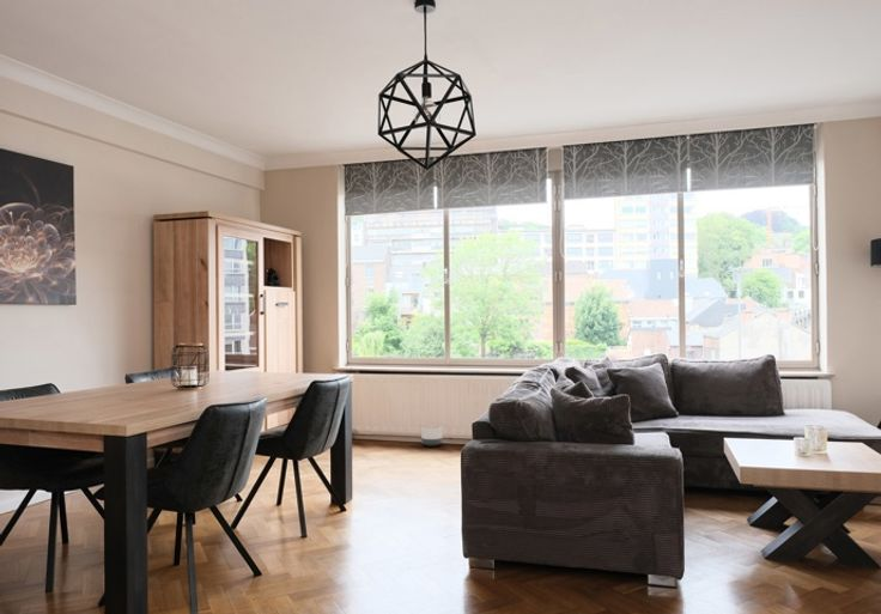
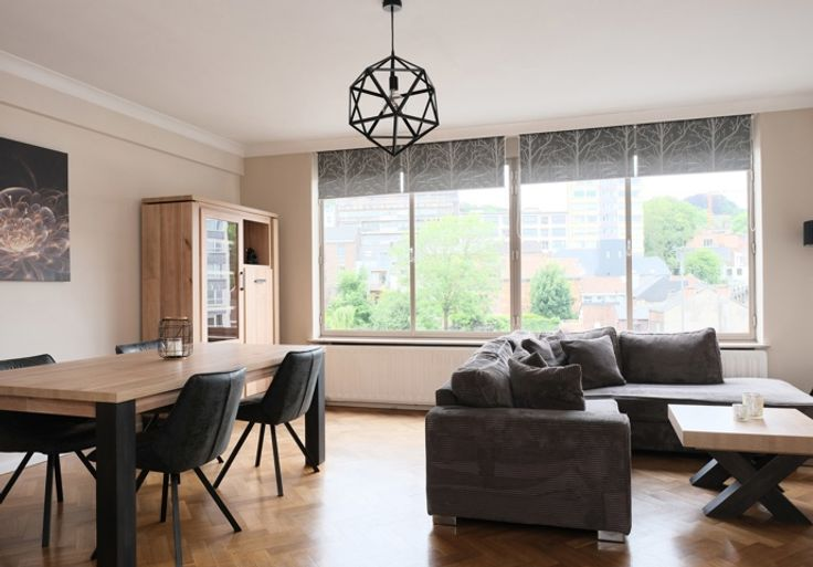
- planter [420,424,444,448]
